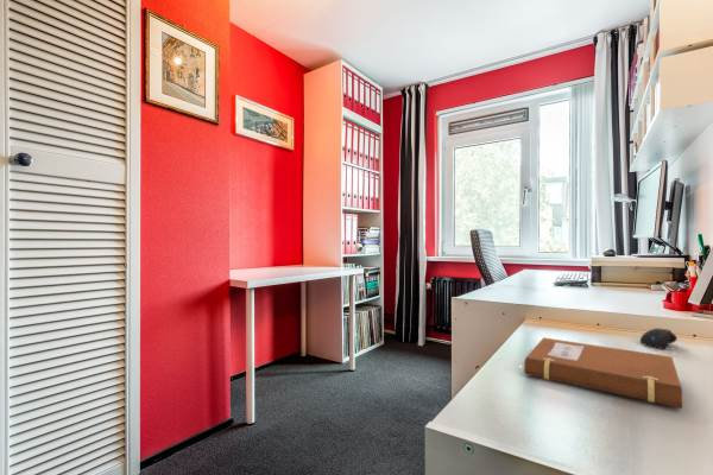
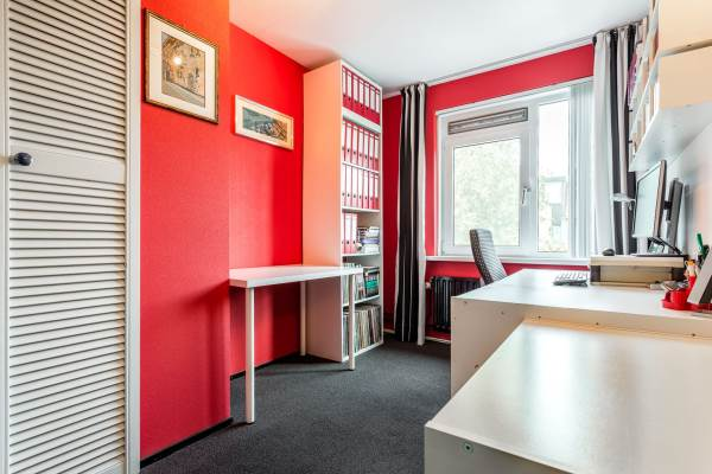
- computer mouse [639,327,679,350]
- notebook [523,336,683,410]
